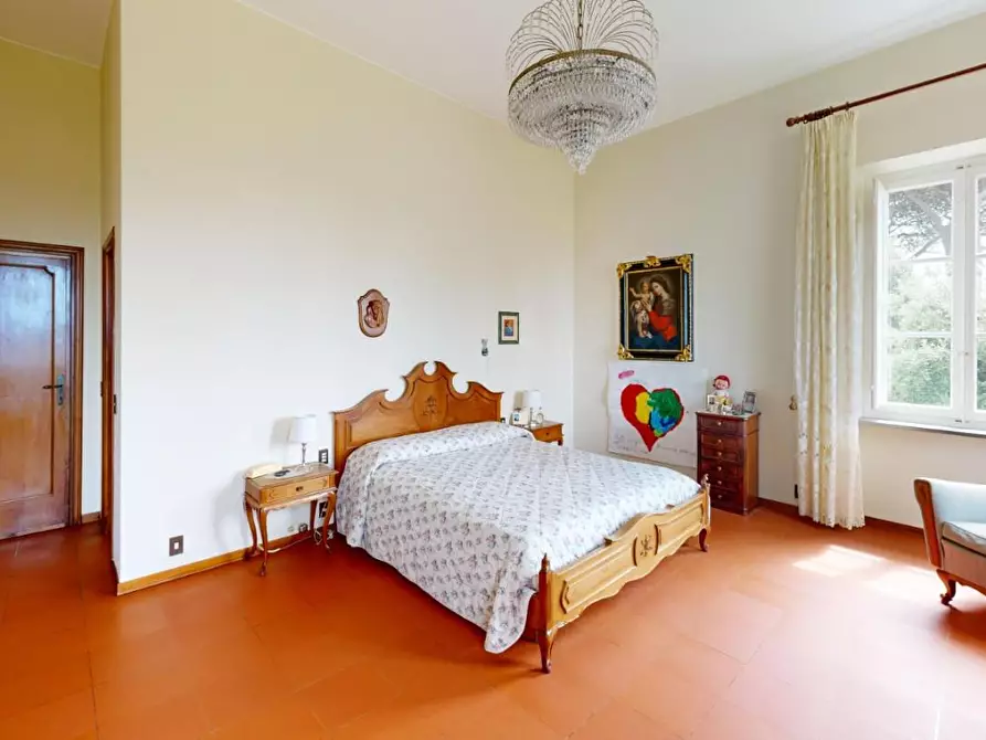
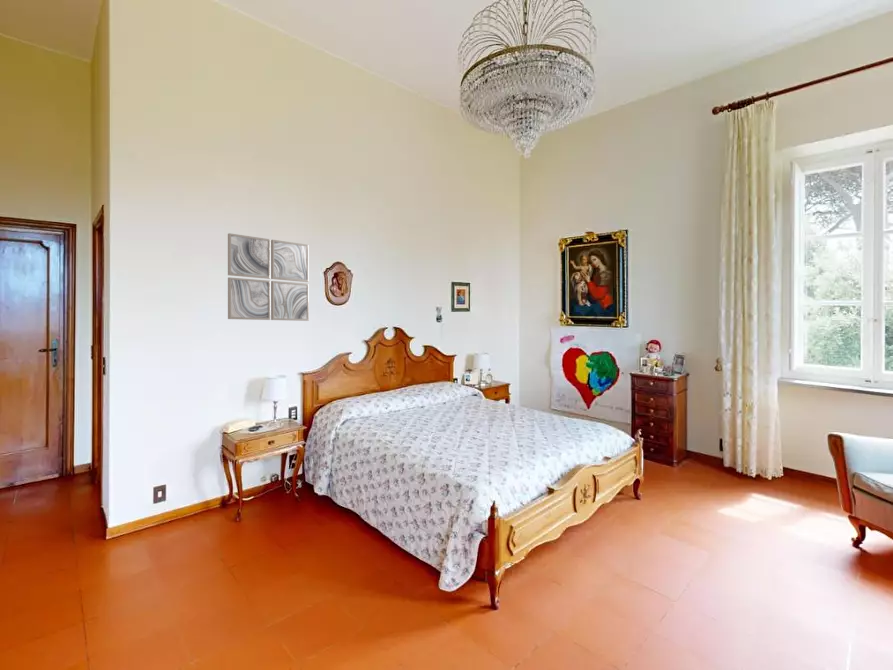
+ wall art [227,232,310,322]
